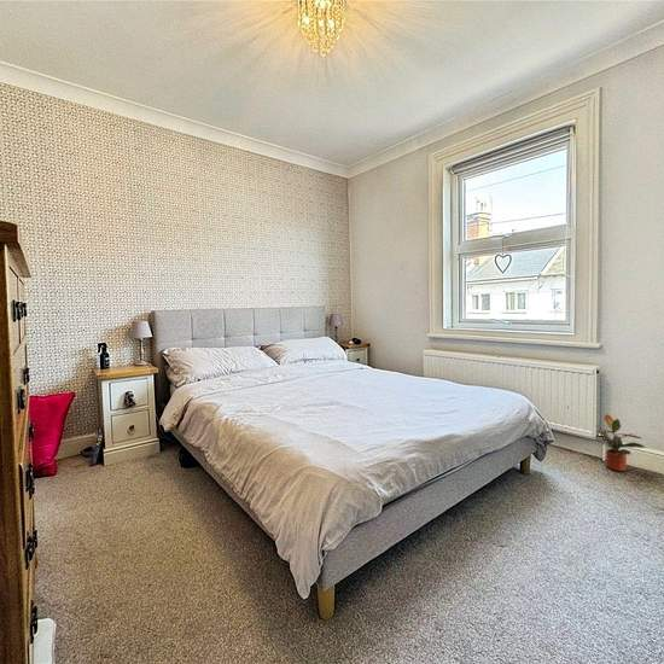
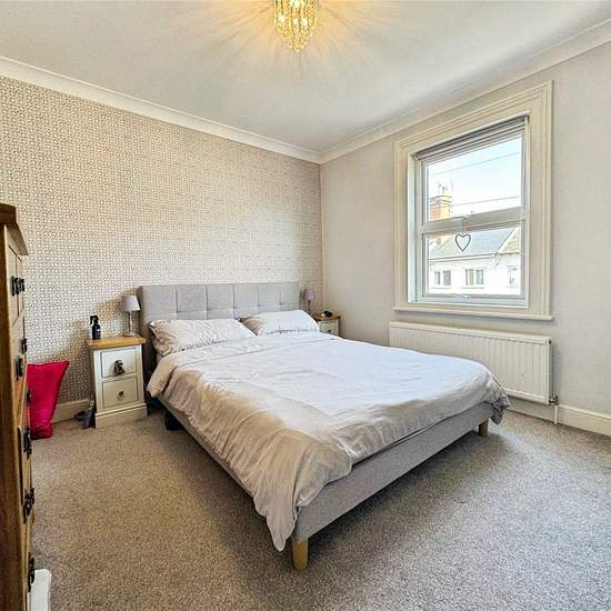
- potted plant [593,412,646,472]
